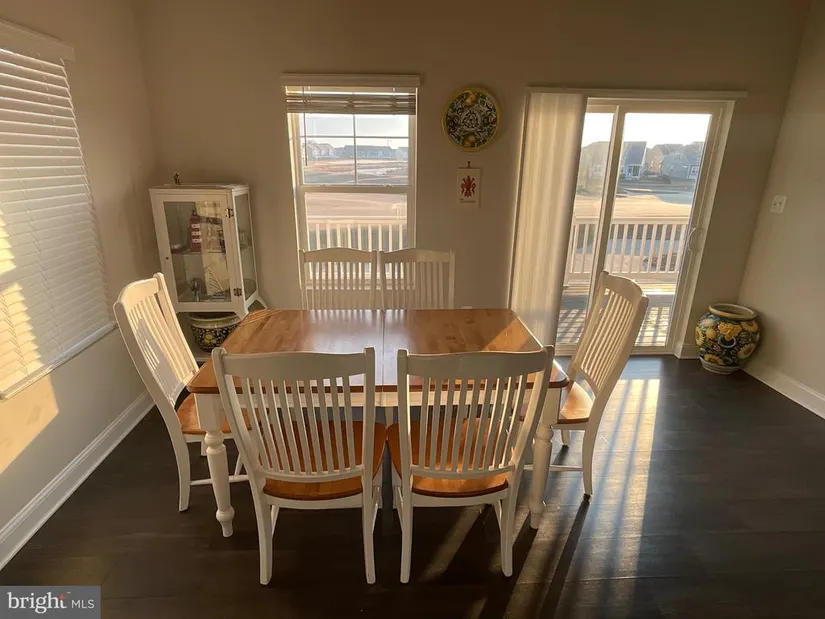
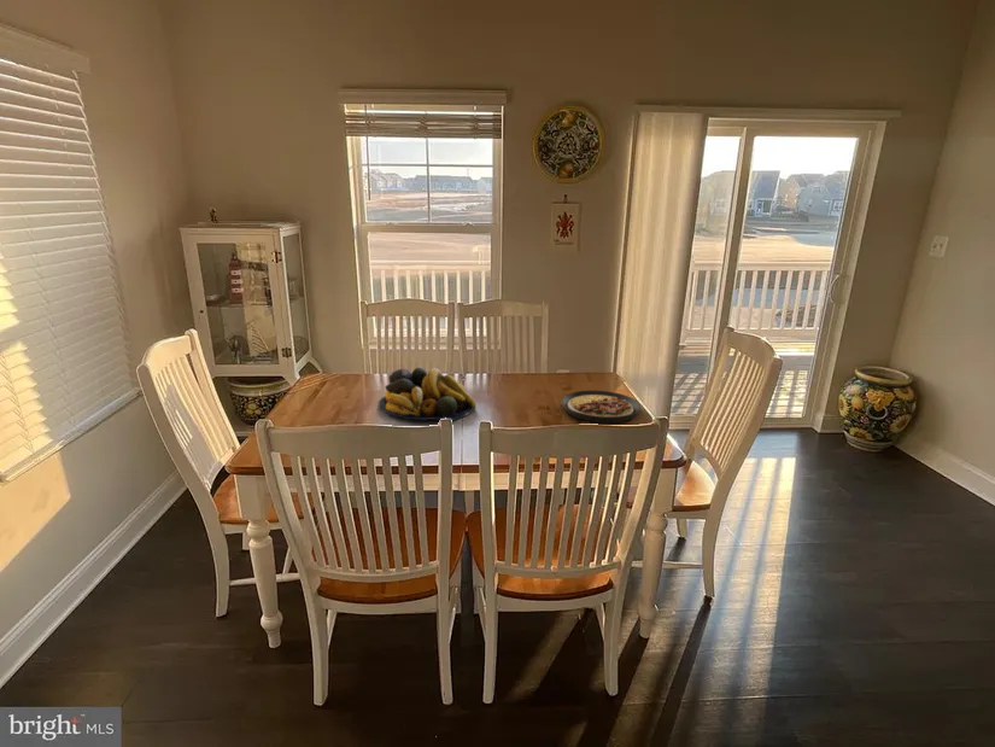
+ fruit bowl [377,367,478,422]
+ plate [560,390,642,424]
